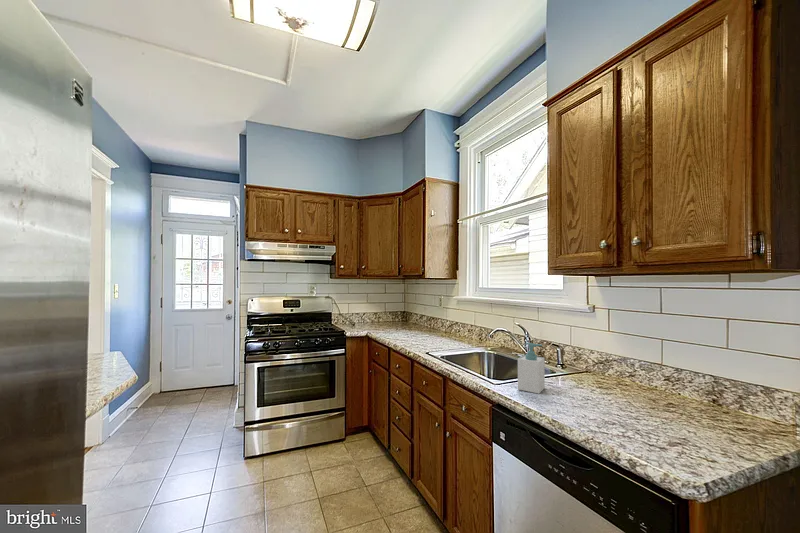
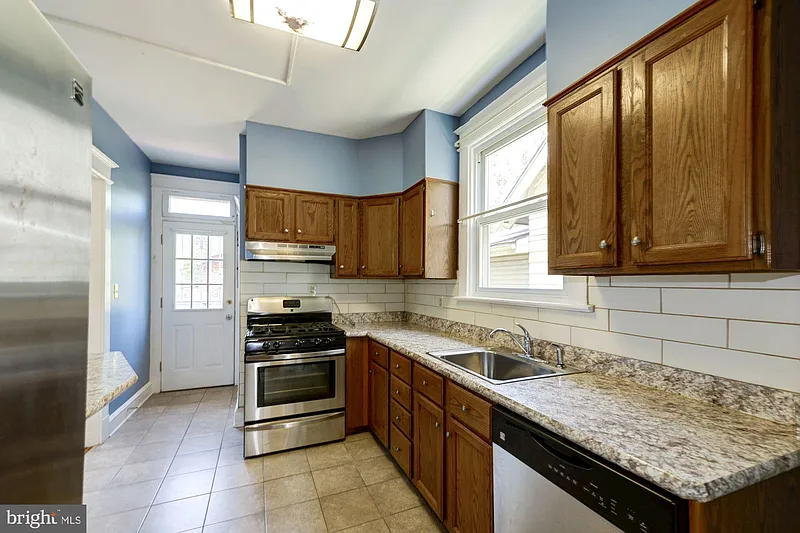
- soap bottle [517,342,546,395]
